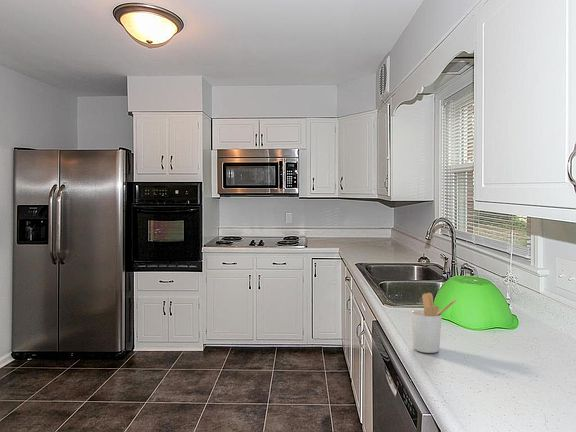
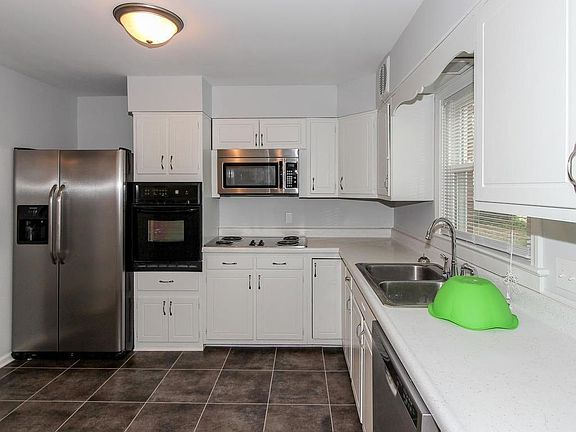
- utensil holder [410,292,458,354]
